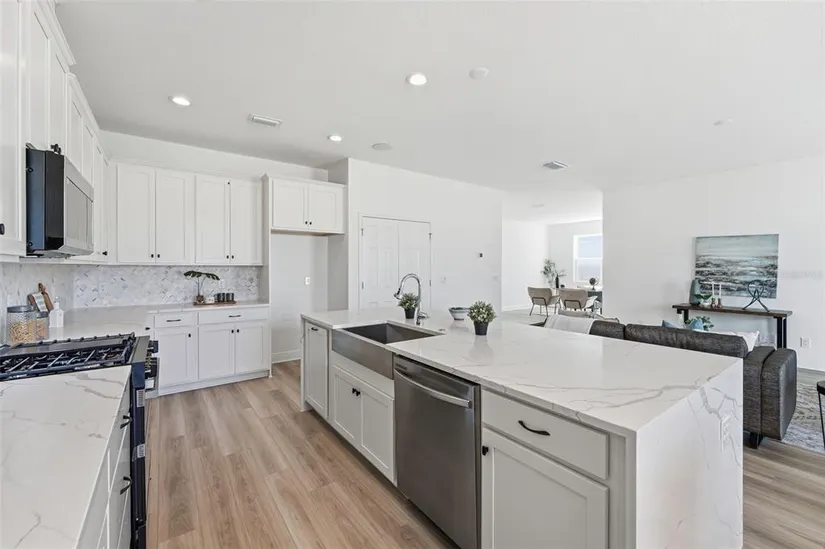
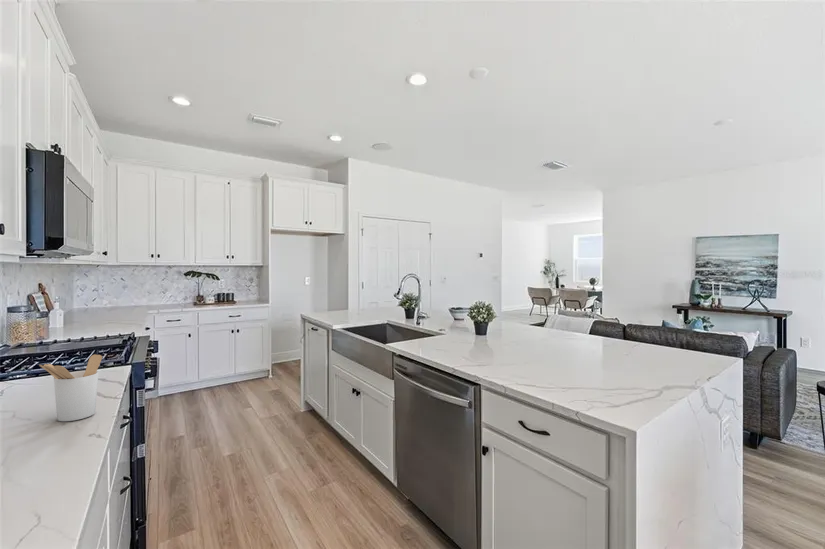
+ utensil holder [38,354,103,422]
